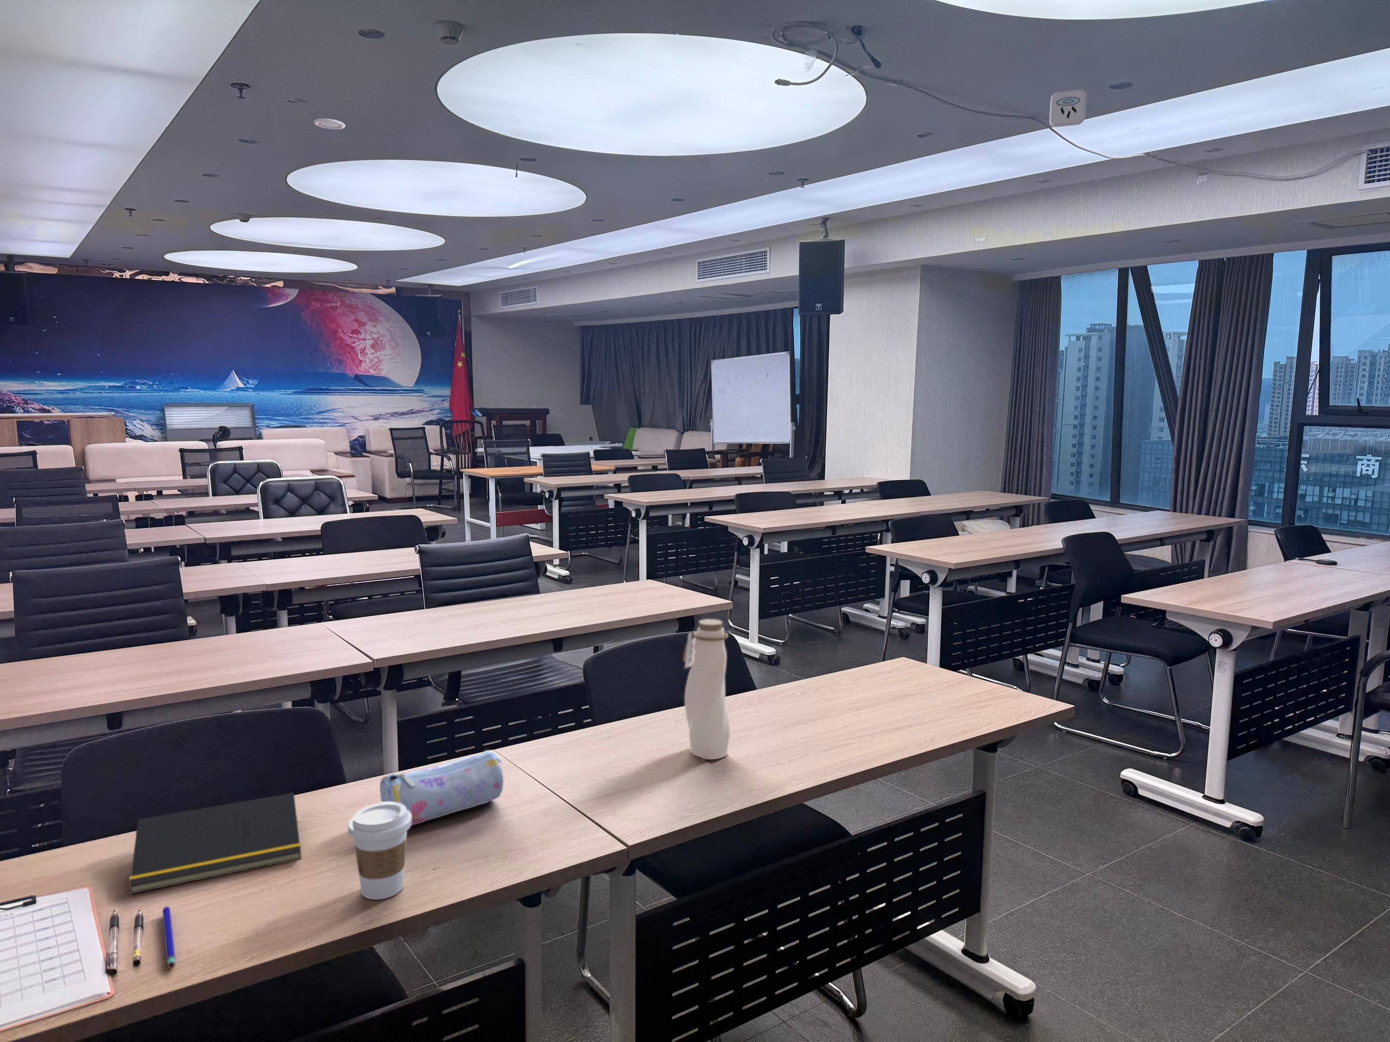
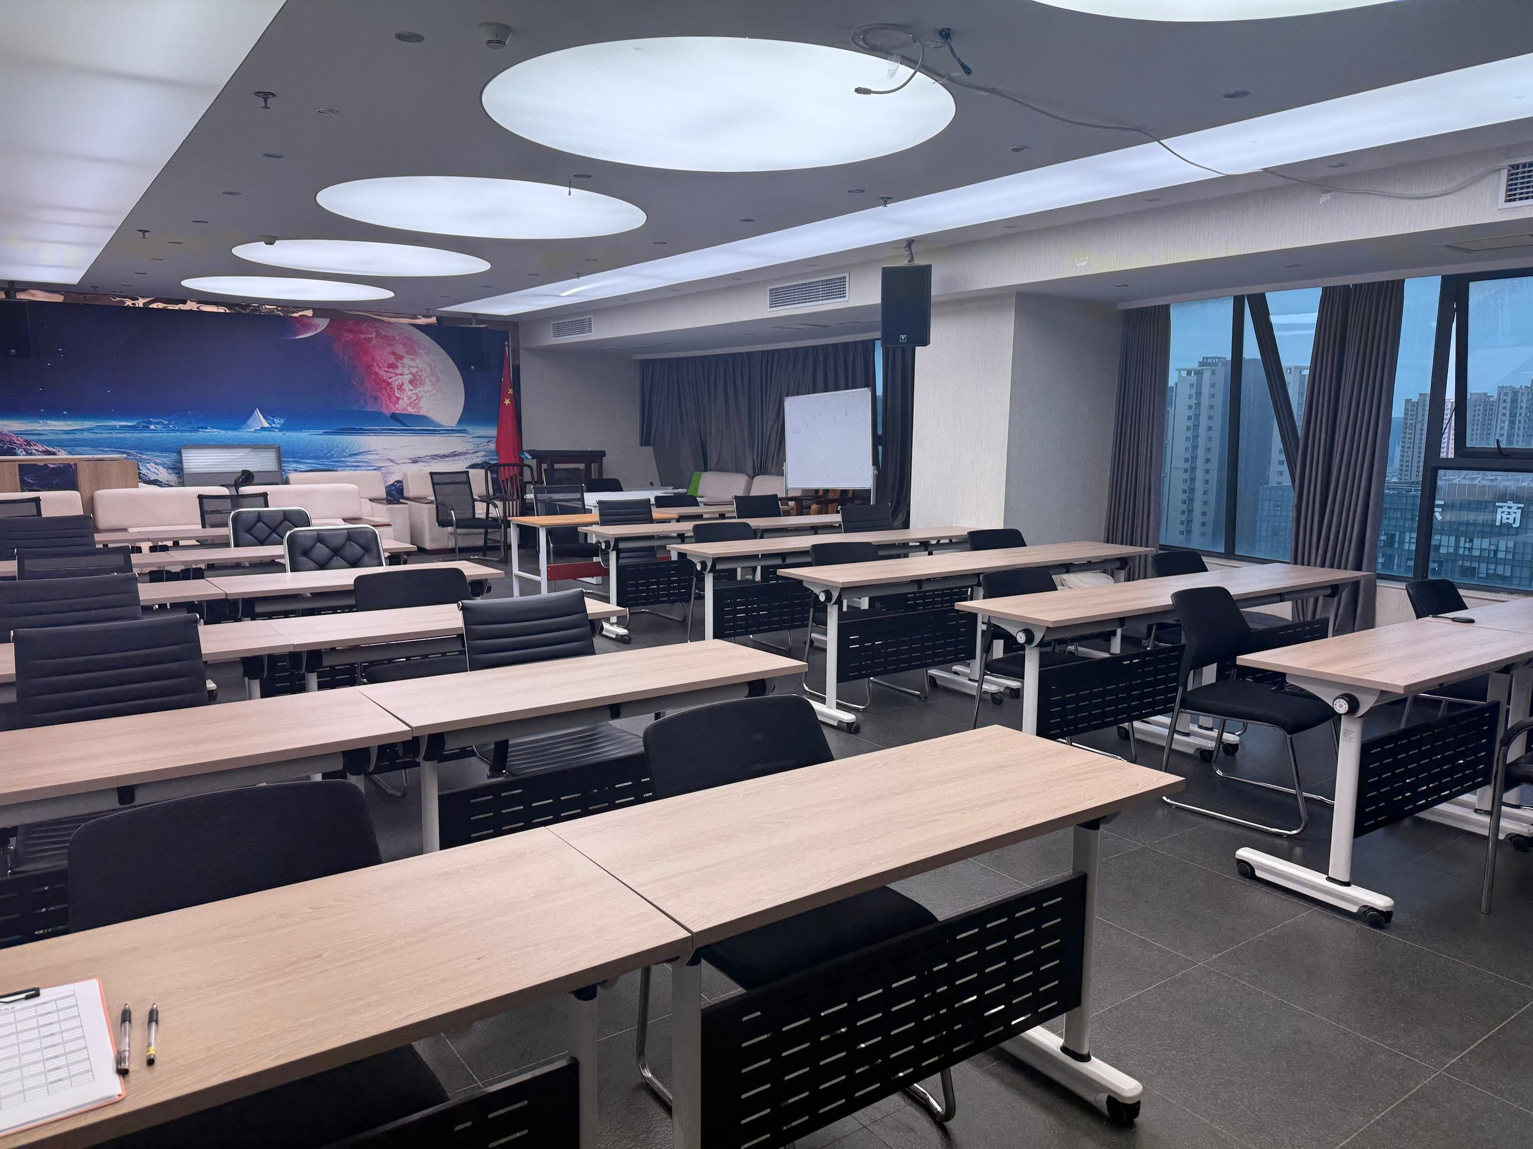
- water bottle [682,618,731,760]
- coffee cup [347,802,412,900]
- notepad [128,792,302,894]
- smoke detector [1049,90,1087,127]
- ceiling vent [314,118,346,130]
- pencil case [380,750,503,826]
- pen [162,906,176,969]
